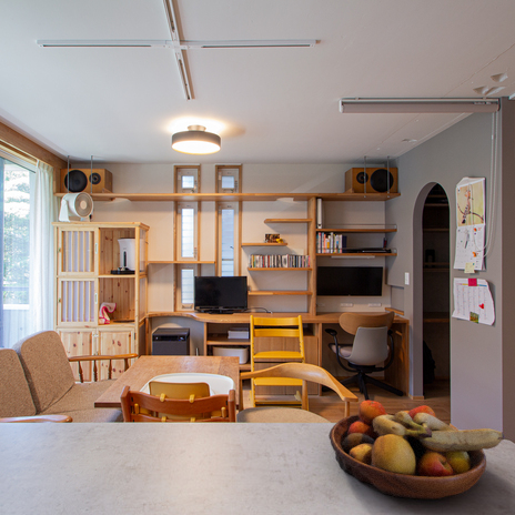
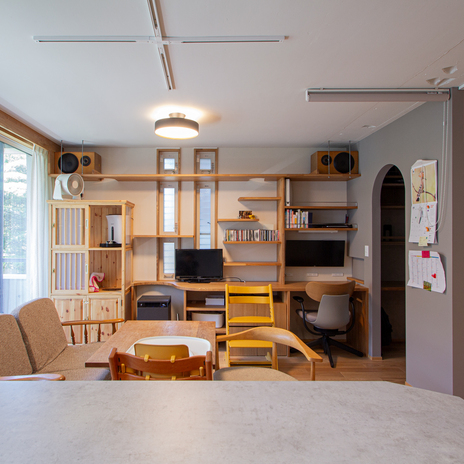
- fruit bowl [327,400,506,501]
